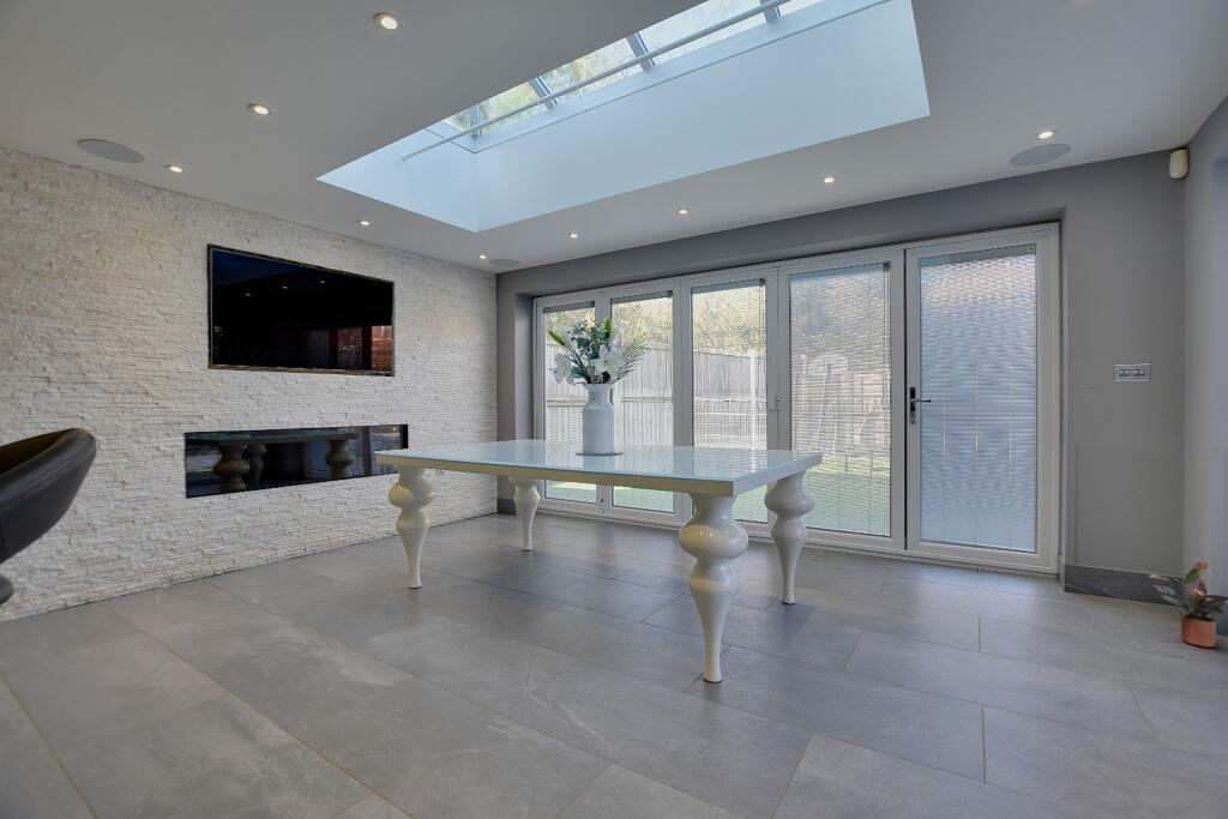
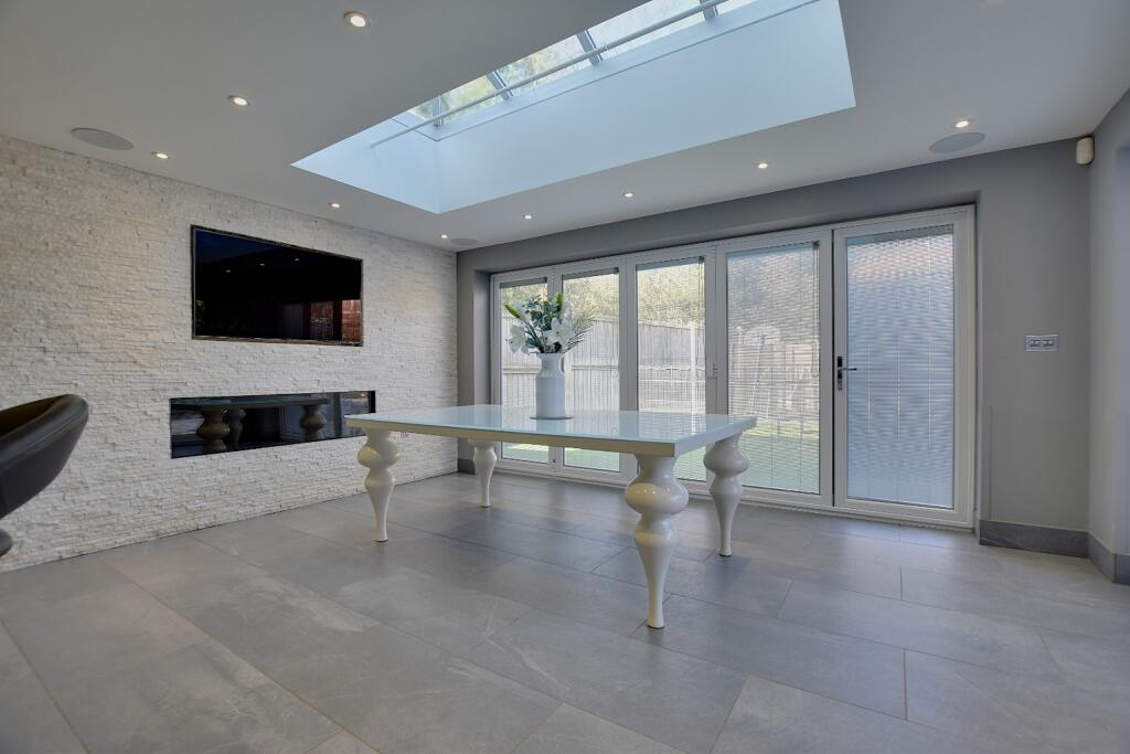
- potted plant [1148,560,1228,649]
